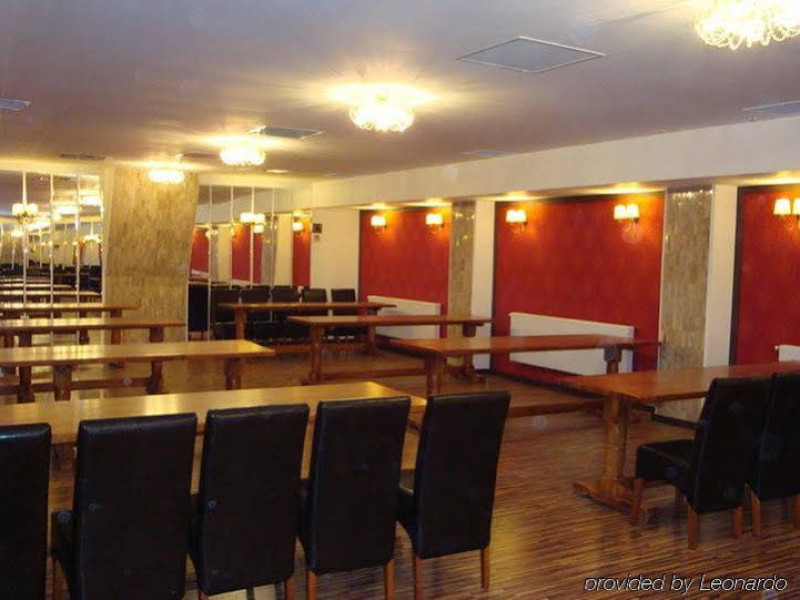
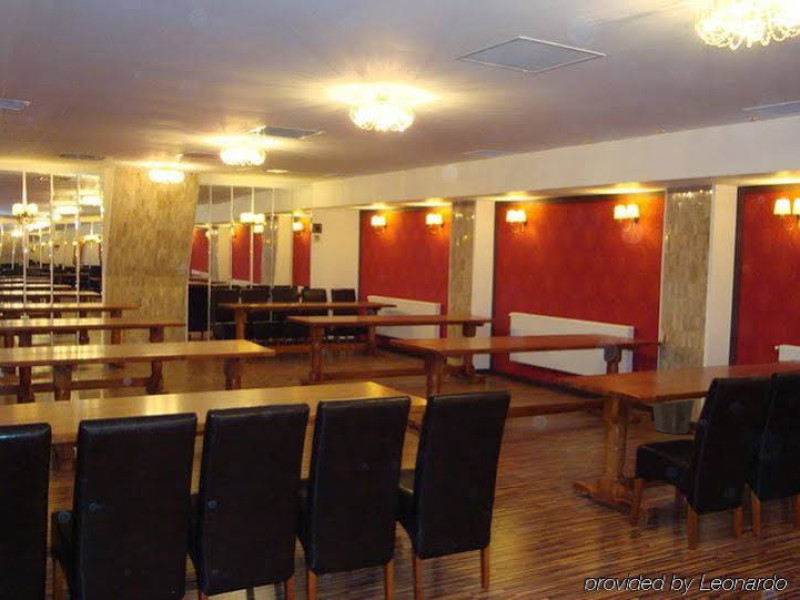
+ waste bin [652,399,696,435]
